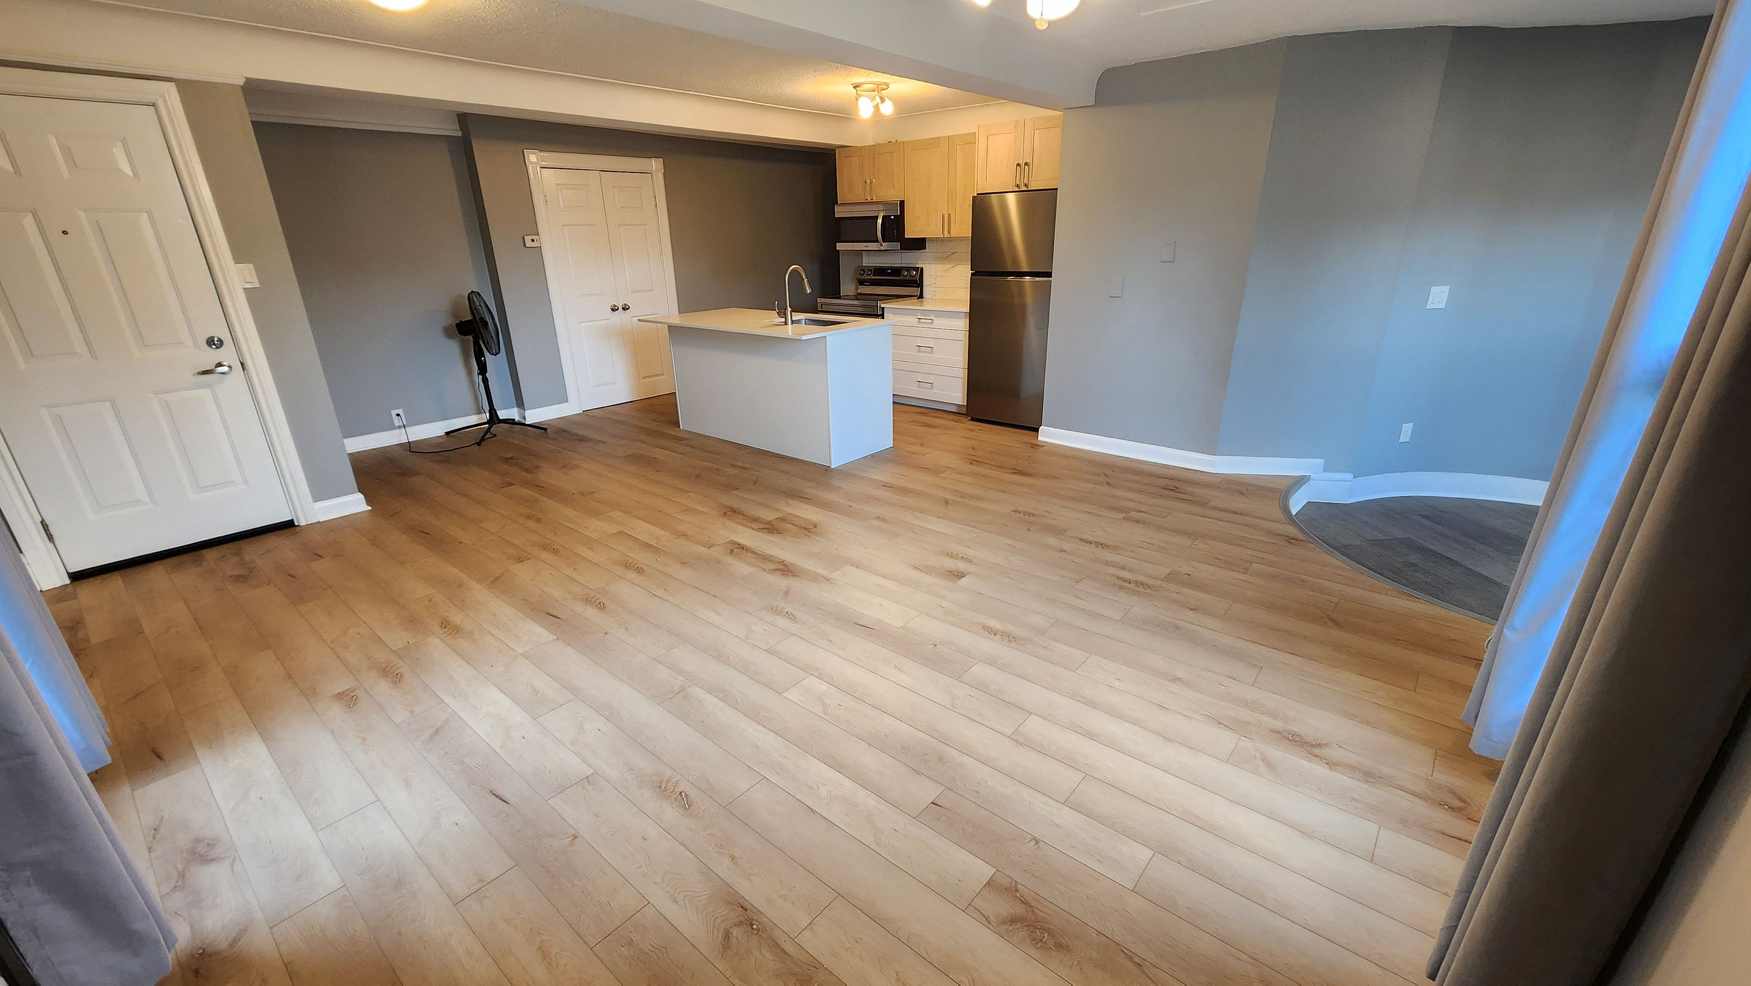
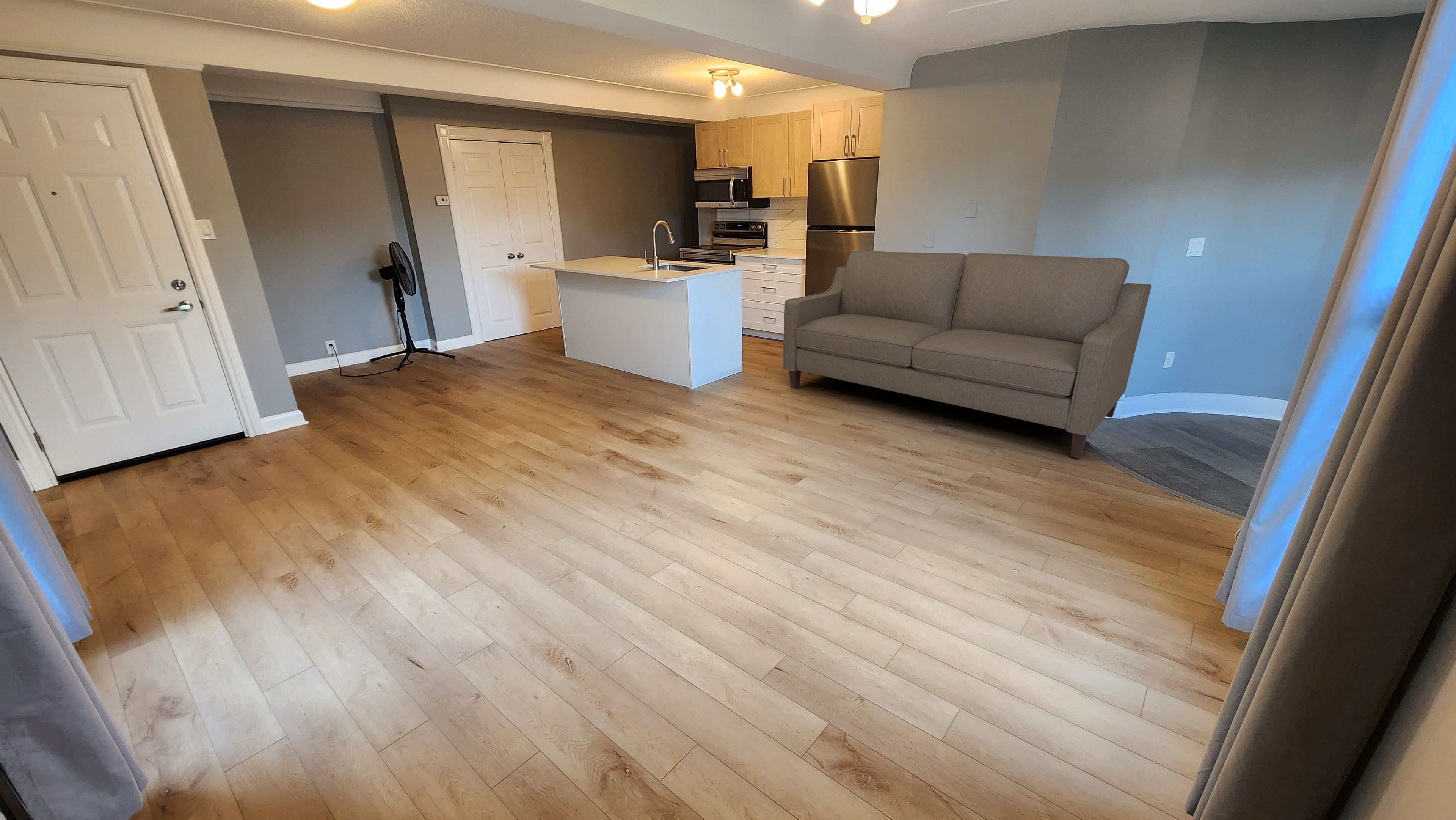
+ sofa [782,250,1152,459]
